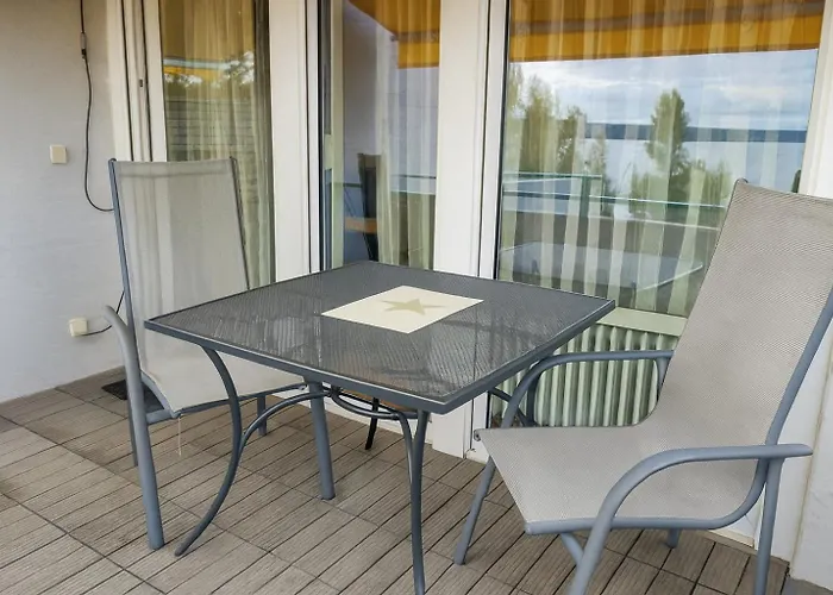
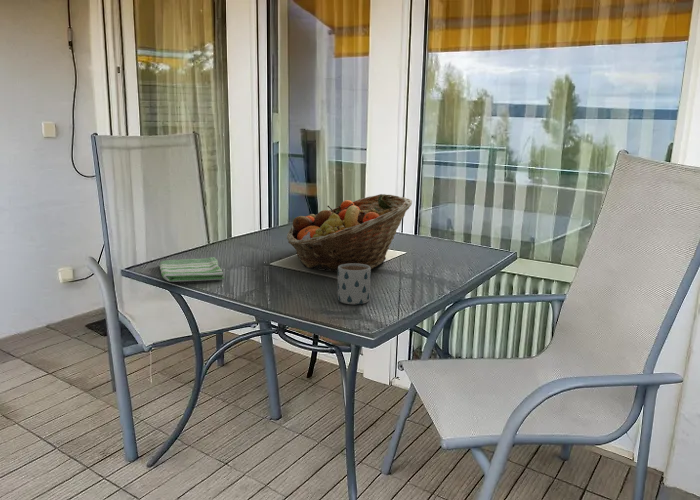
+ fruit basket [286,193,413,273]
+ dish towel [159,256,225,283]
+ mug [337,263,372,305]
